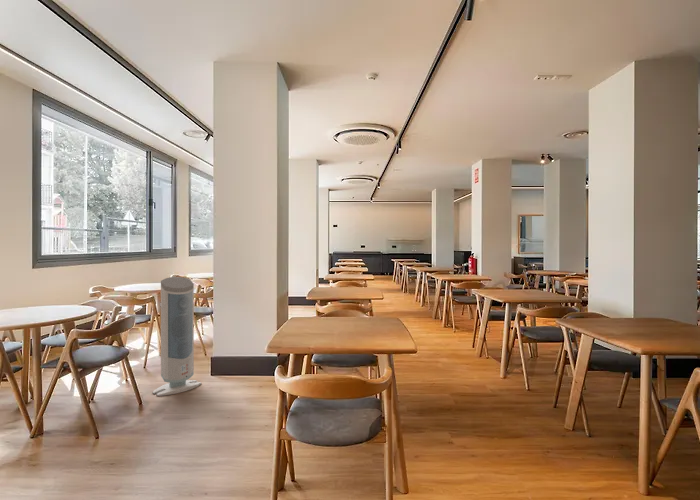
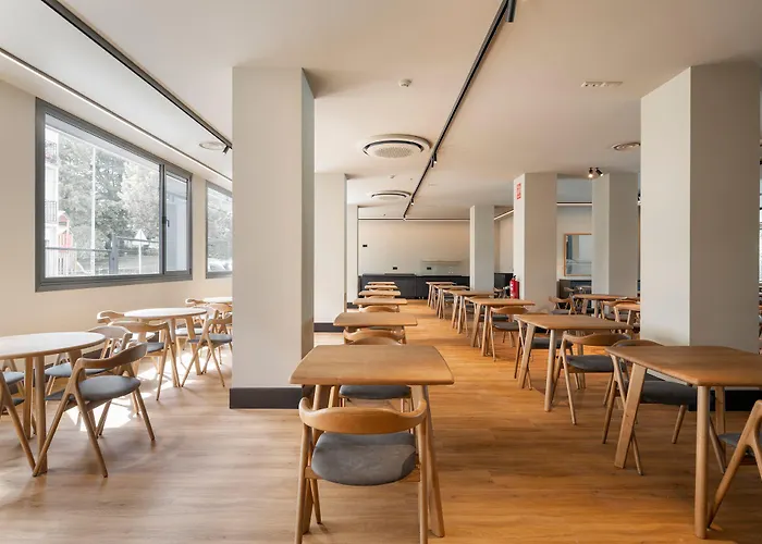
- air purifier [152,276,202,397]
